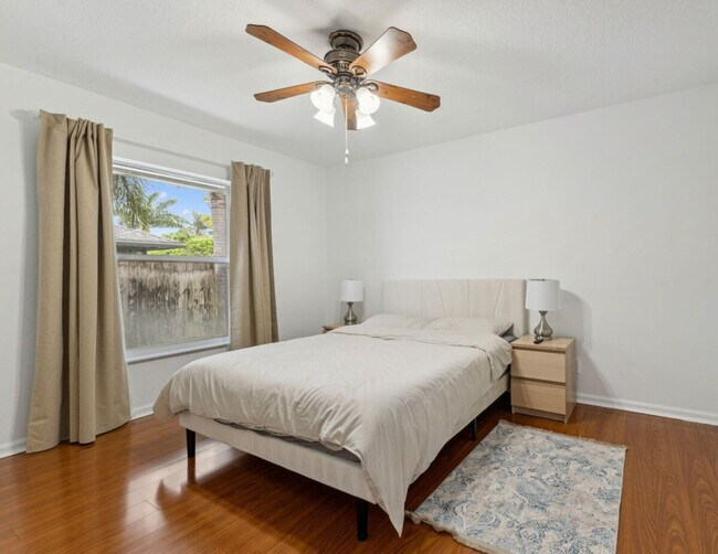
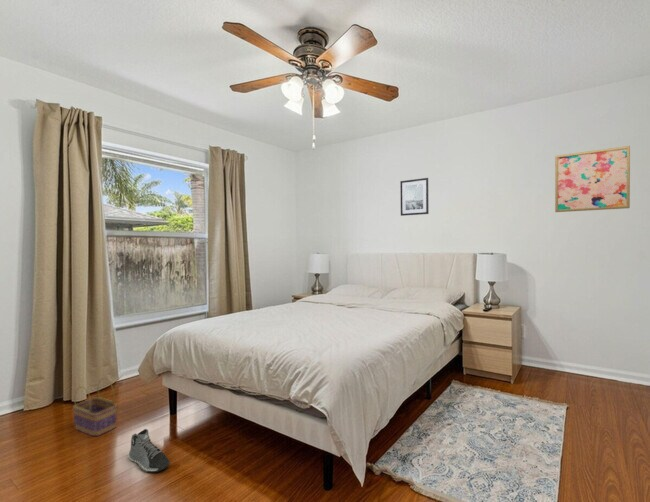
+ wall art [399,177,430,217]
+ wall art [554,145,631,213]
+ sneaker [127,428,171,473]
+ basket [72,377,118,437]
